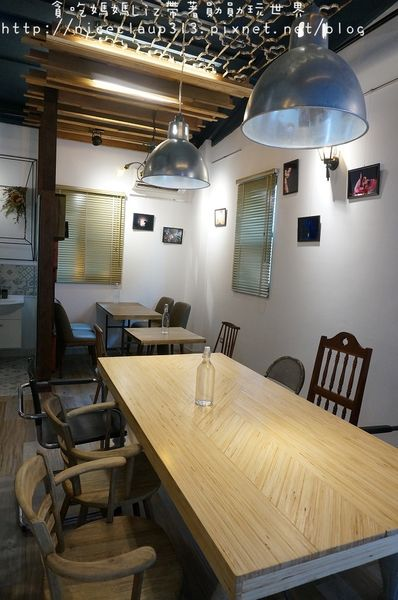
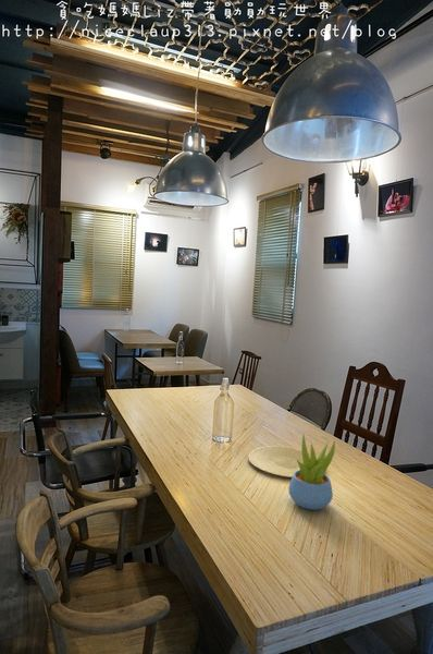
+ plate [247,446,318,479]
+ succulent plant [287,434,336,511]
